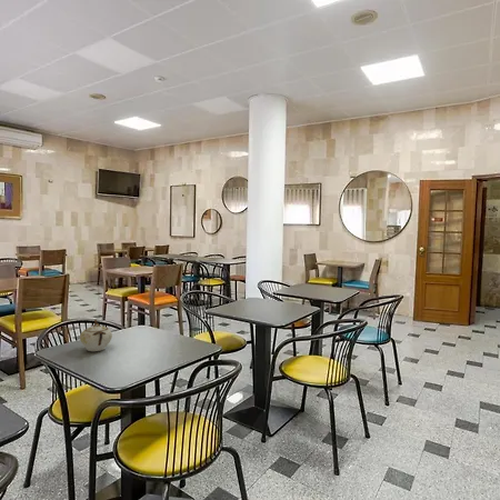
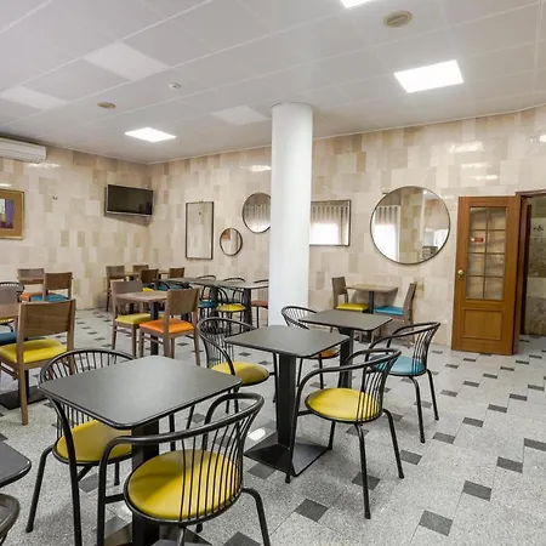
- sugar bowl [79,318,113,352]
